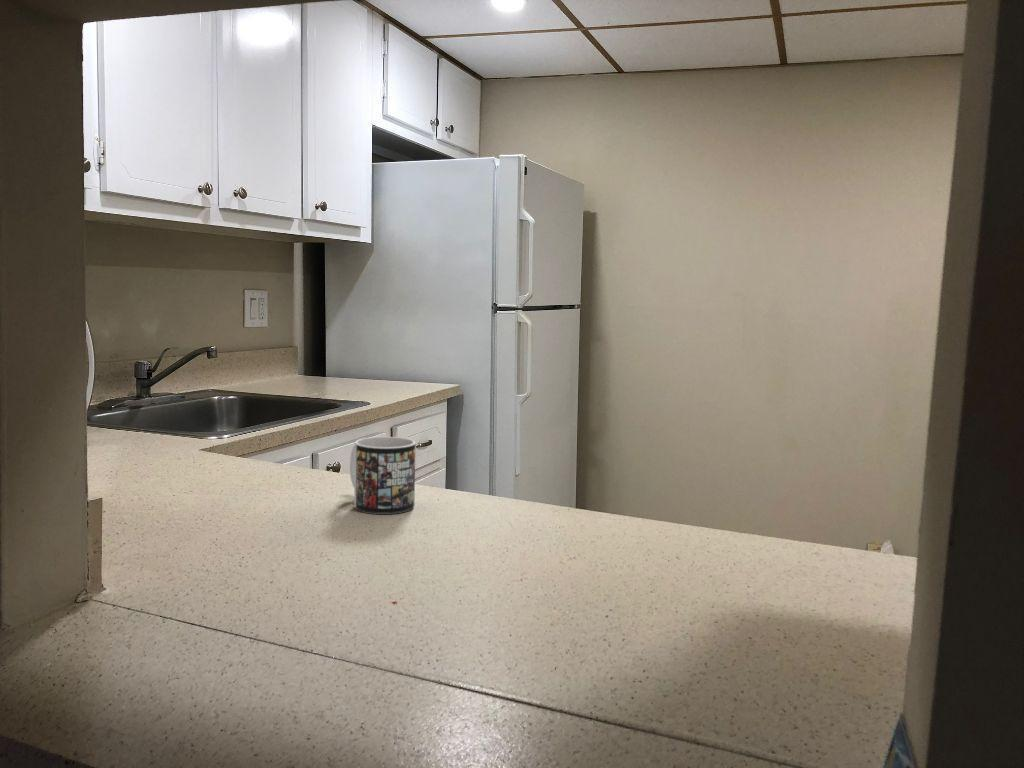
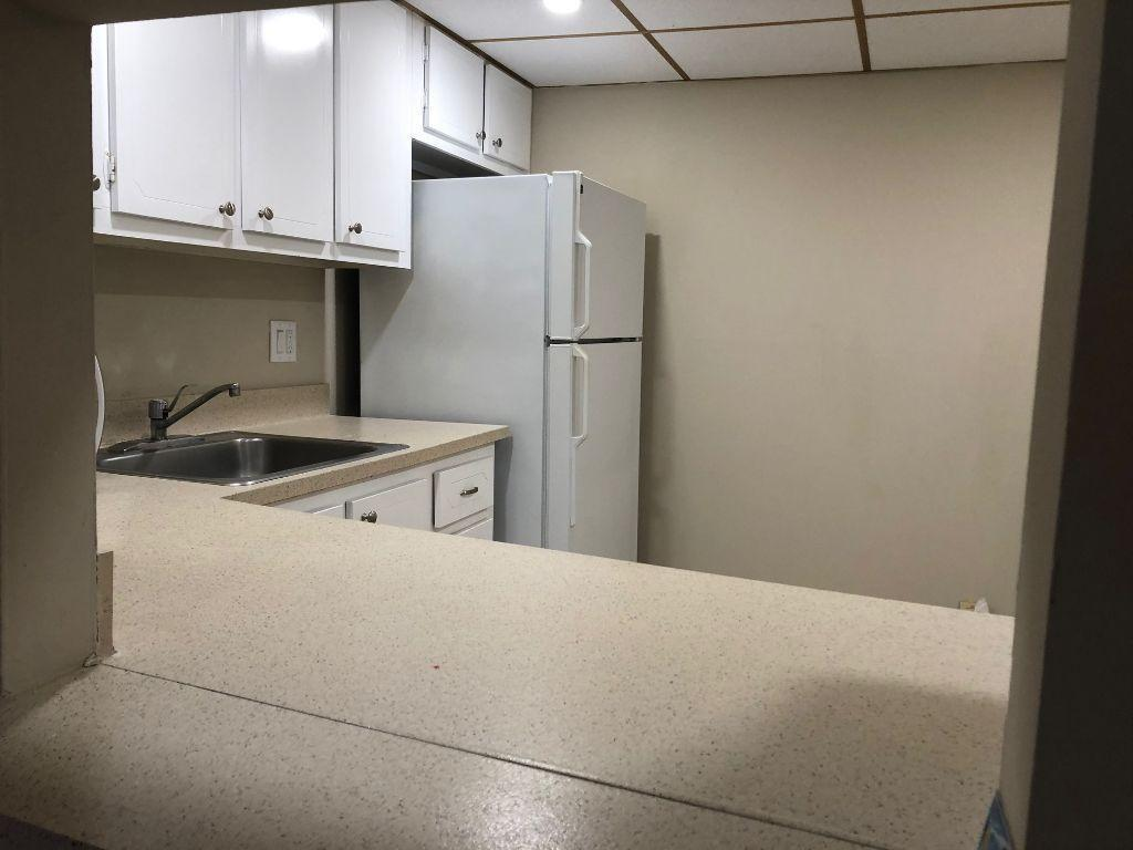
- mug [349,436,416,515]
